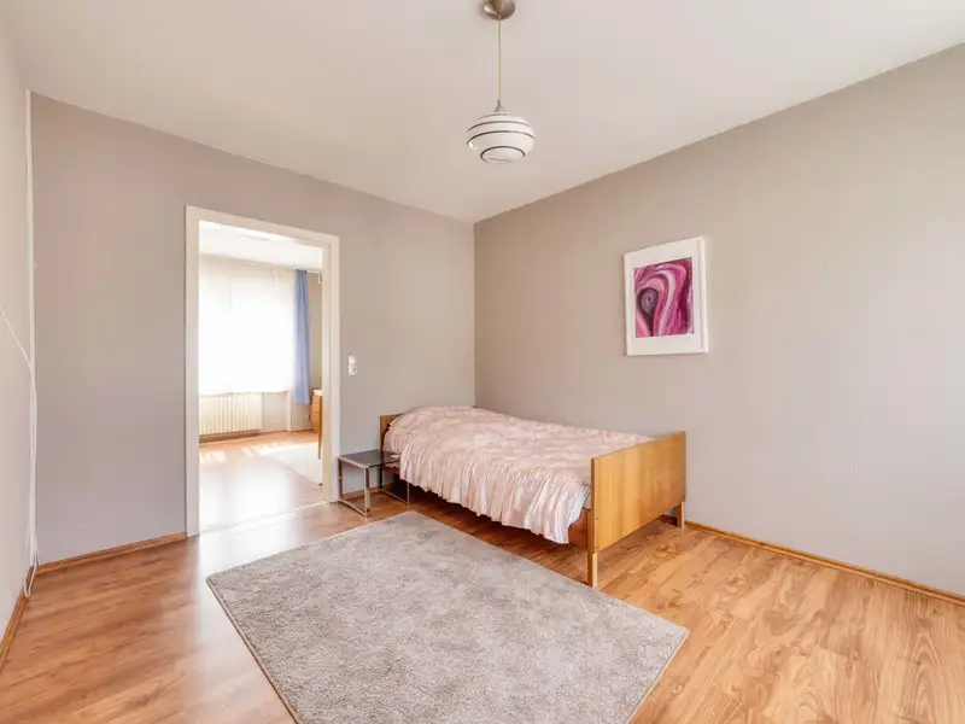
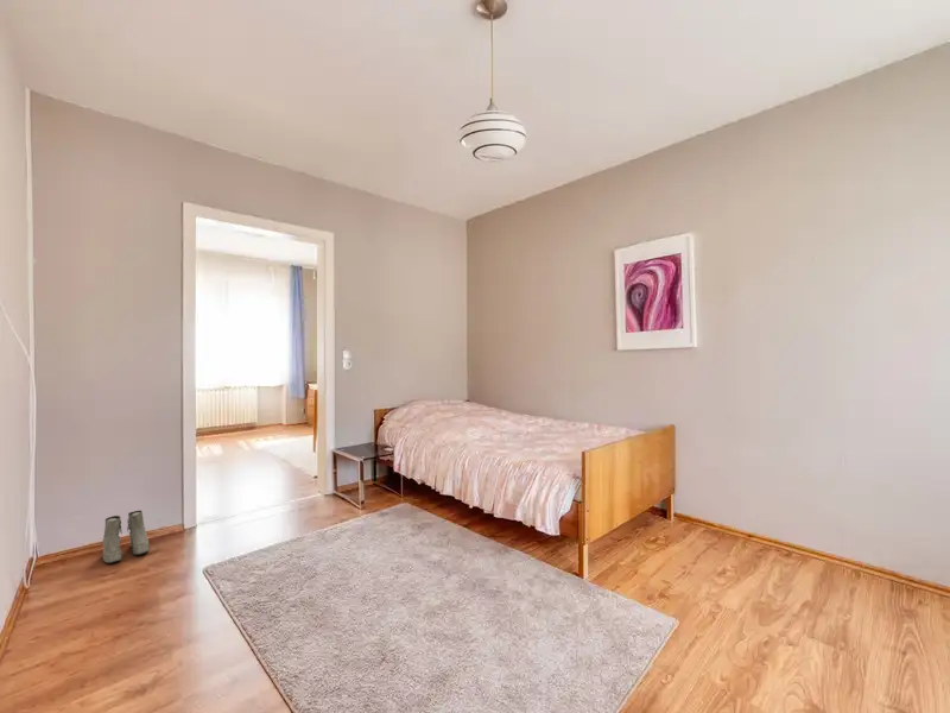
+ boots [102,510,150,564]
